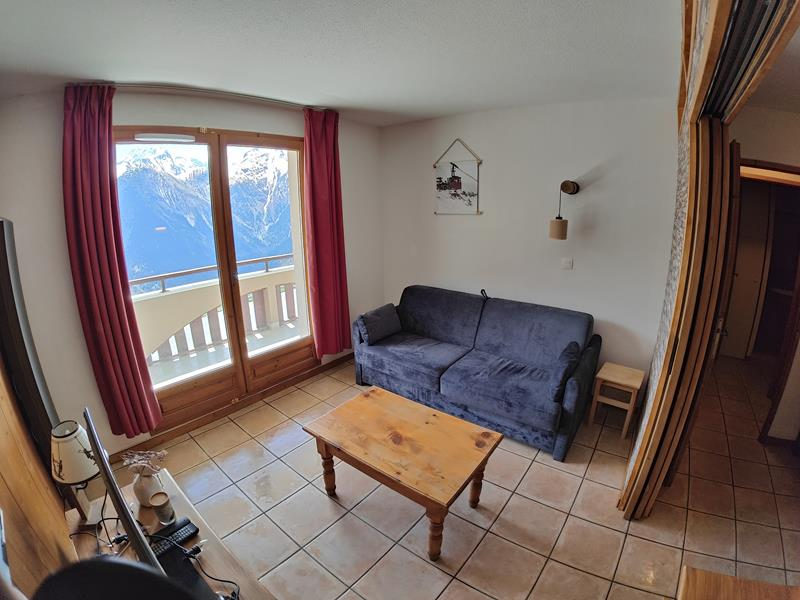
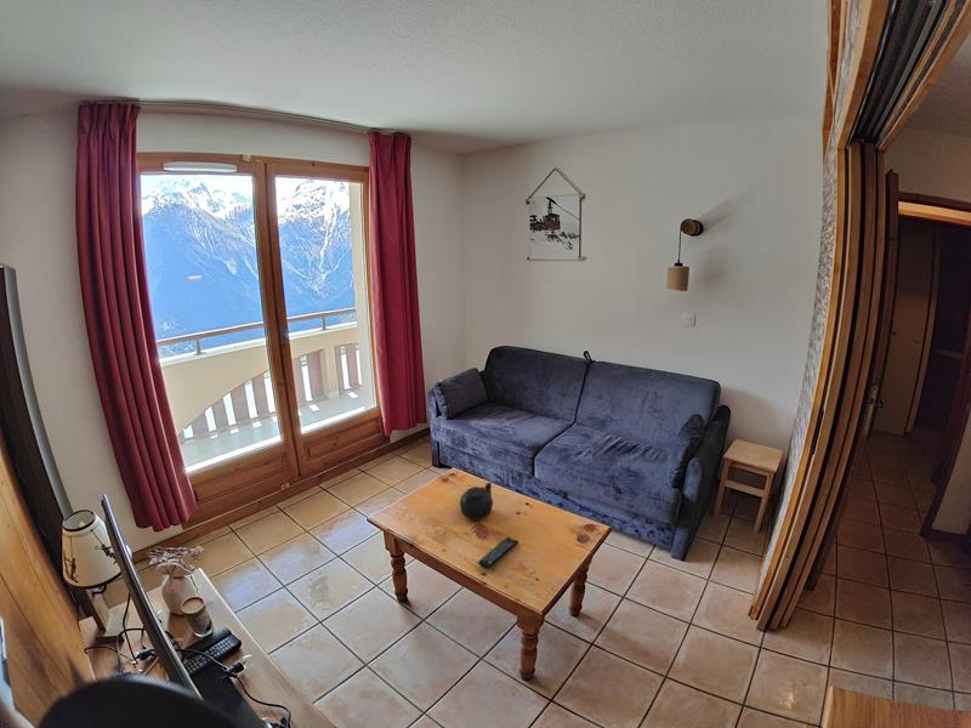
+ remote control [477,536,519,570]
+ teapot [458,482,494,521]
